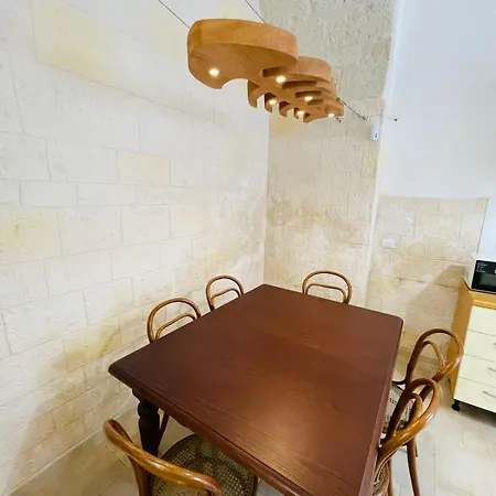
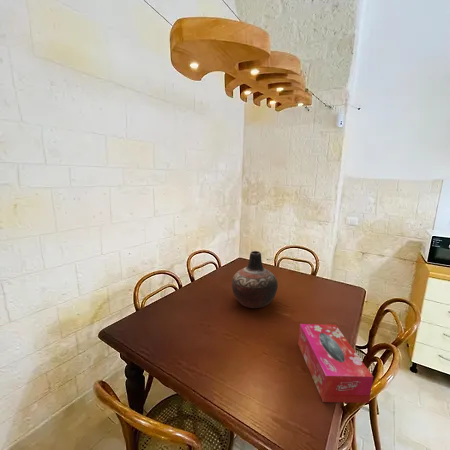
+ tissue box [297,323,374,404]
+ vase [231,250,279,309]
